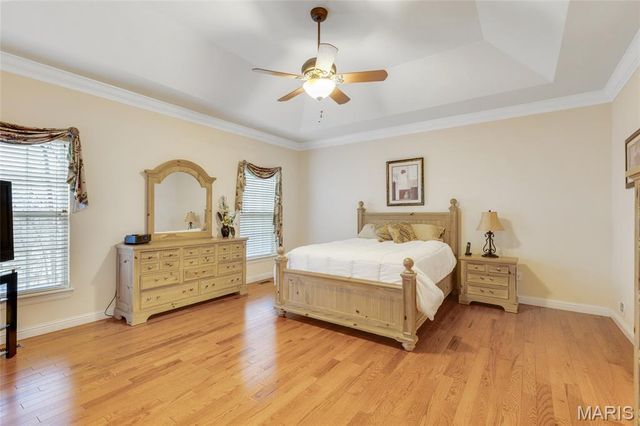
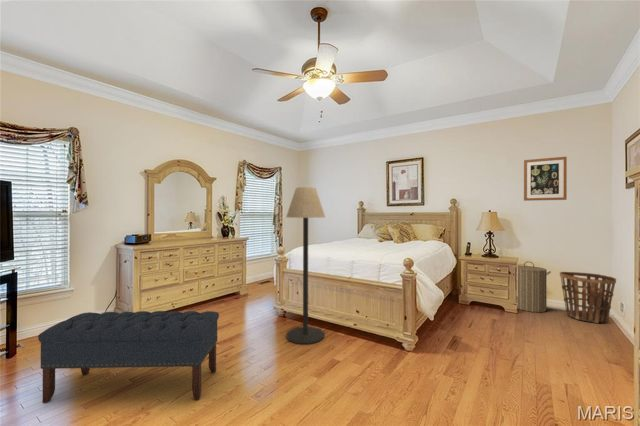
+ floor lamp [285,186,326,345]
+ basket [559,271,617,324]
+ wall art [523,156,568,202]
+ laundry hamper [516,261,552,313]
+ bench [37,310,220,404]
